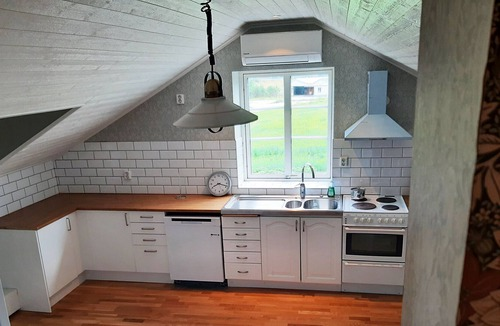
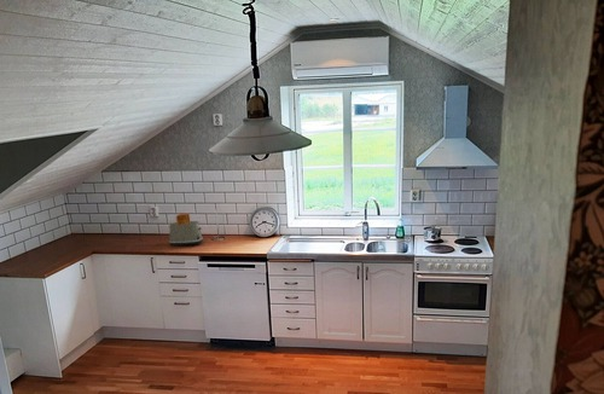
+ toaster [168,212,204,247]
